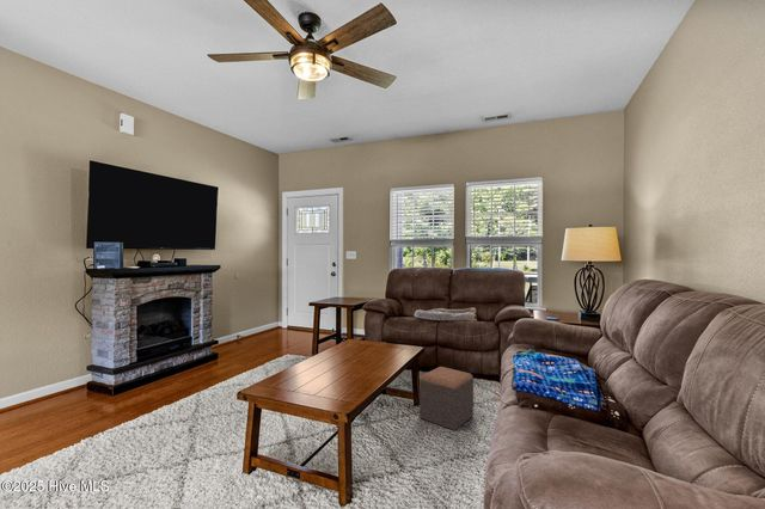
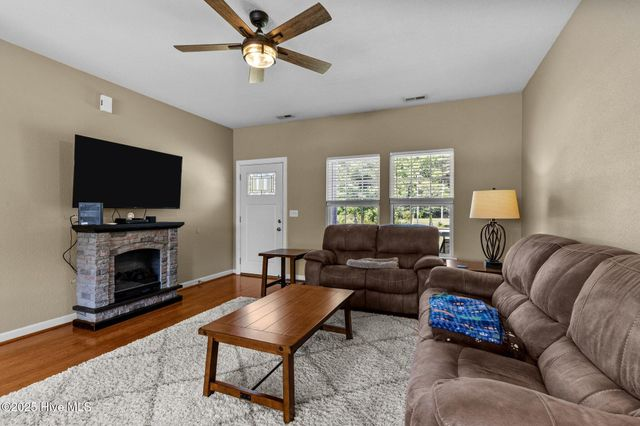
- footstool [418,366,475,431]
